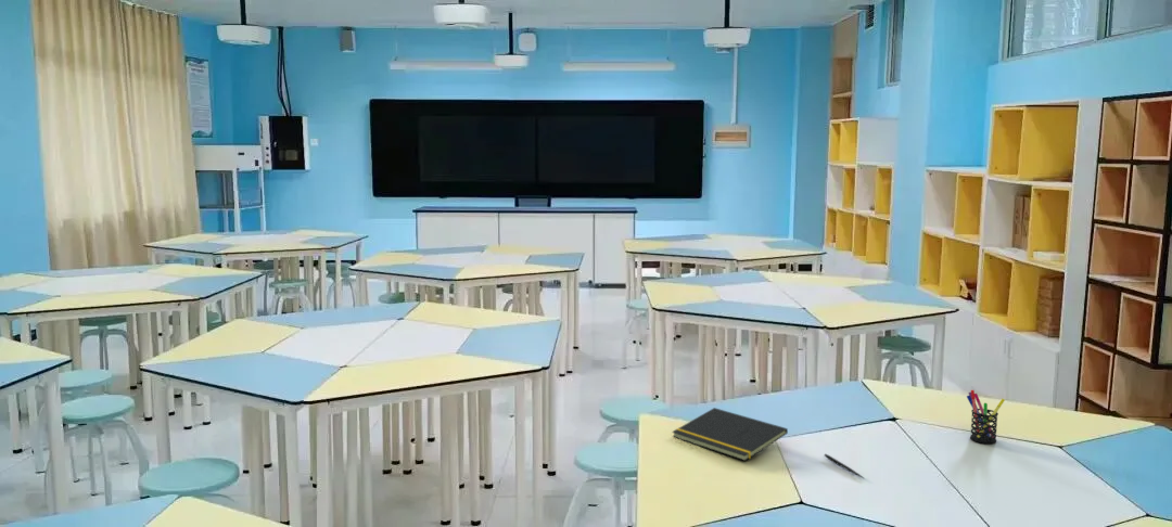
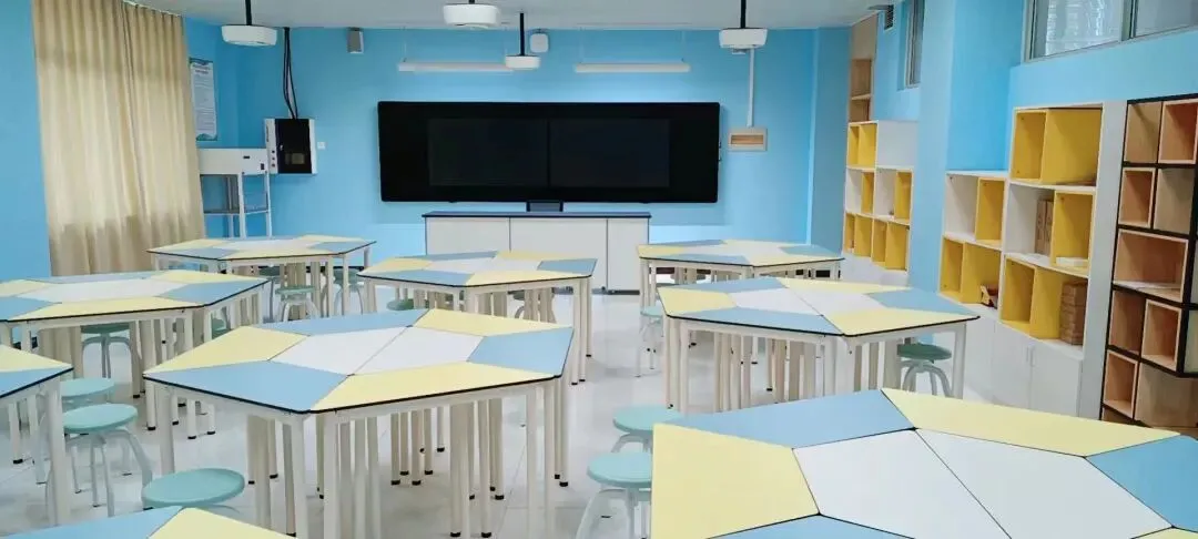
- pen [824,453,865,479]
- notepad [671,407,789,462]
- pen holder [966,389,1006,445]
